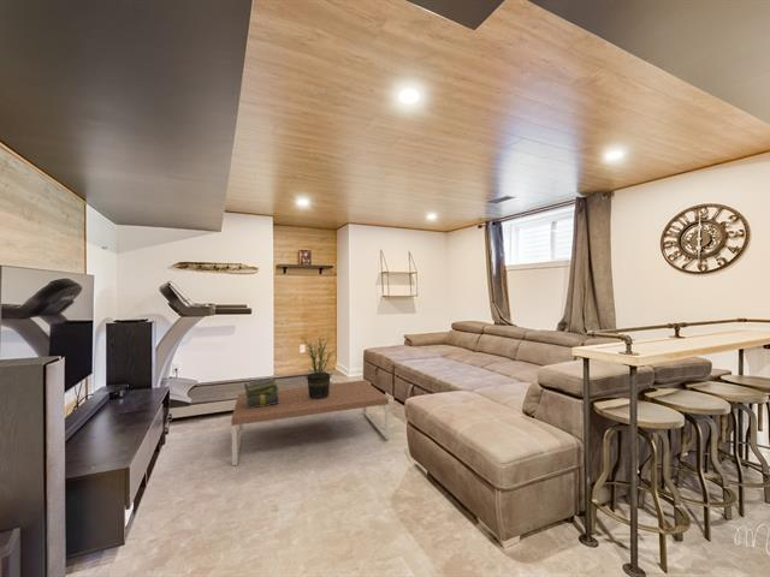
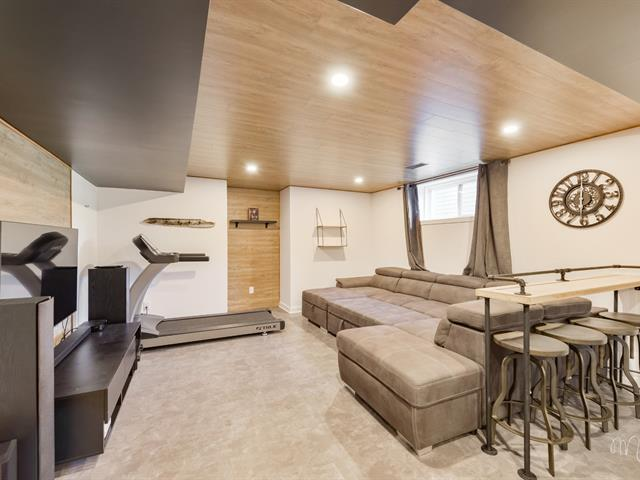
- stack of books [243,376,279,409]
- coffee table [230,379,391,466]
- potted plant [300,335,337,399]
